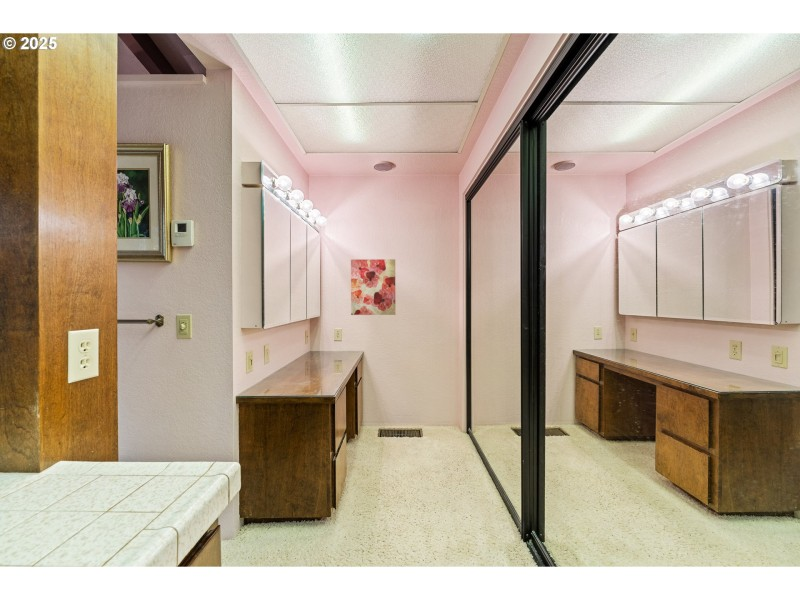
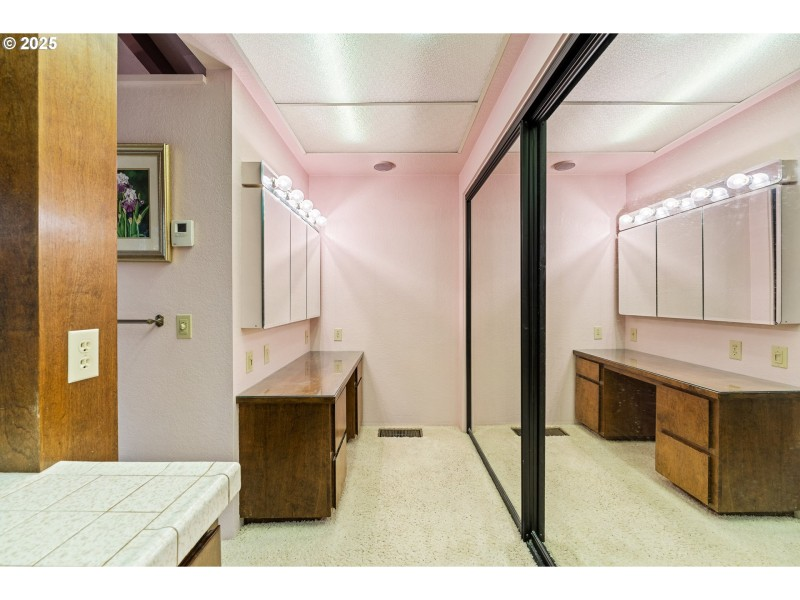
- wall art [350,258,396,316]
